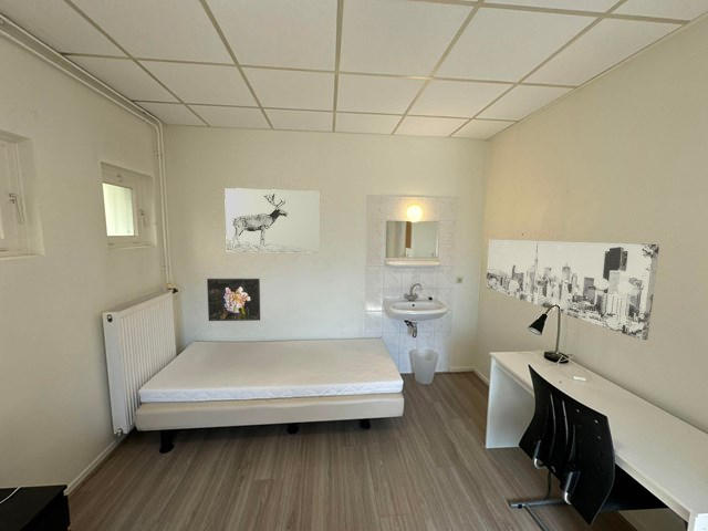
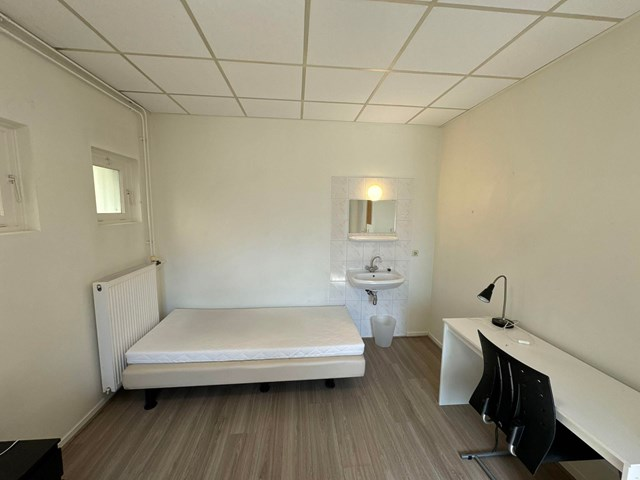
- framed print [206,278,261,322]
- wall art [223,187,320,254]
- wall art [485,238,660,341]
